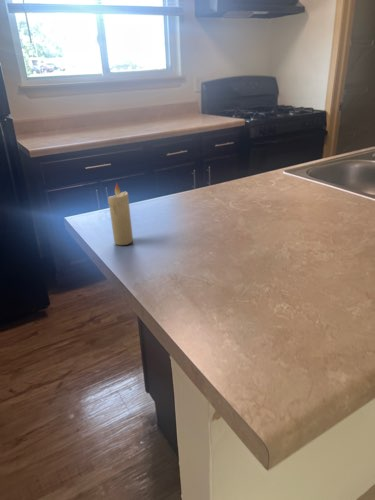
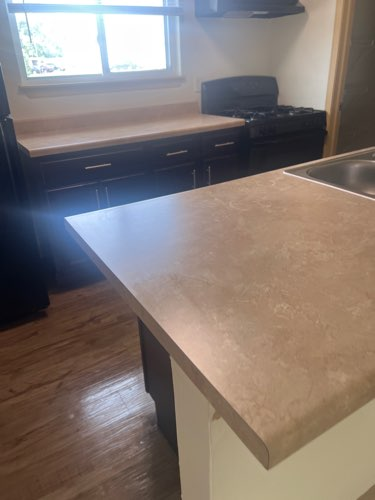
- candle [107,182,134,246]
